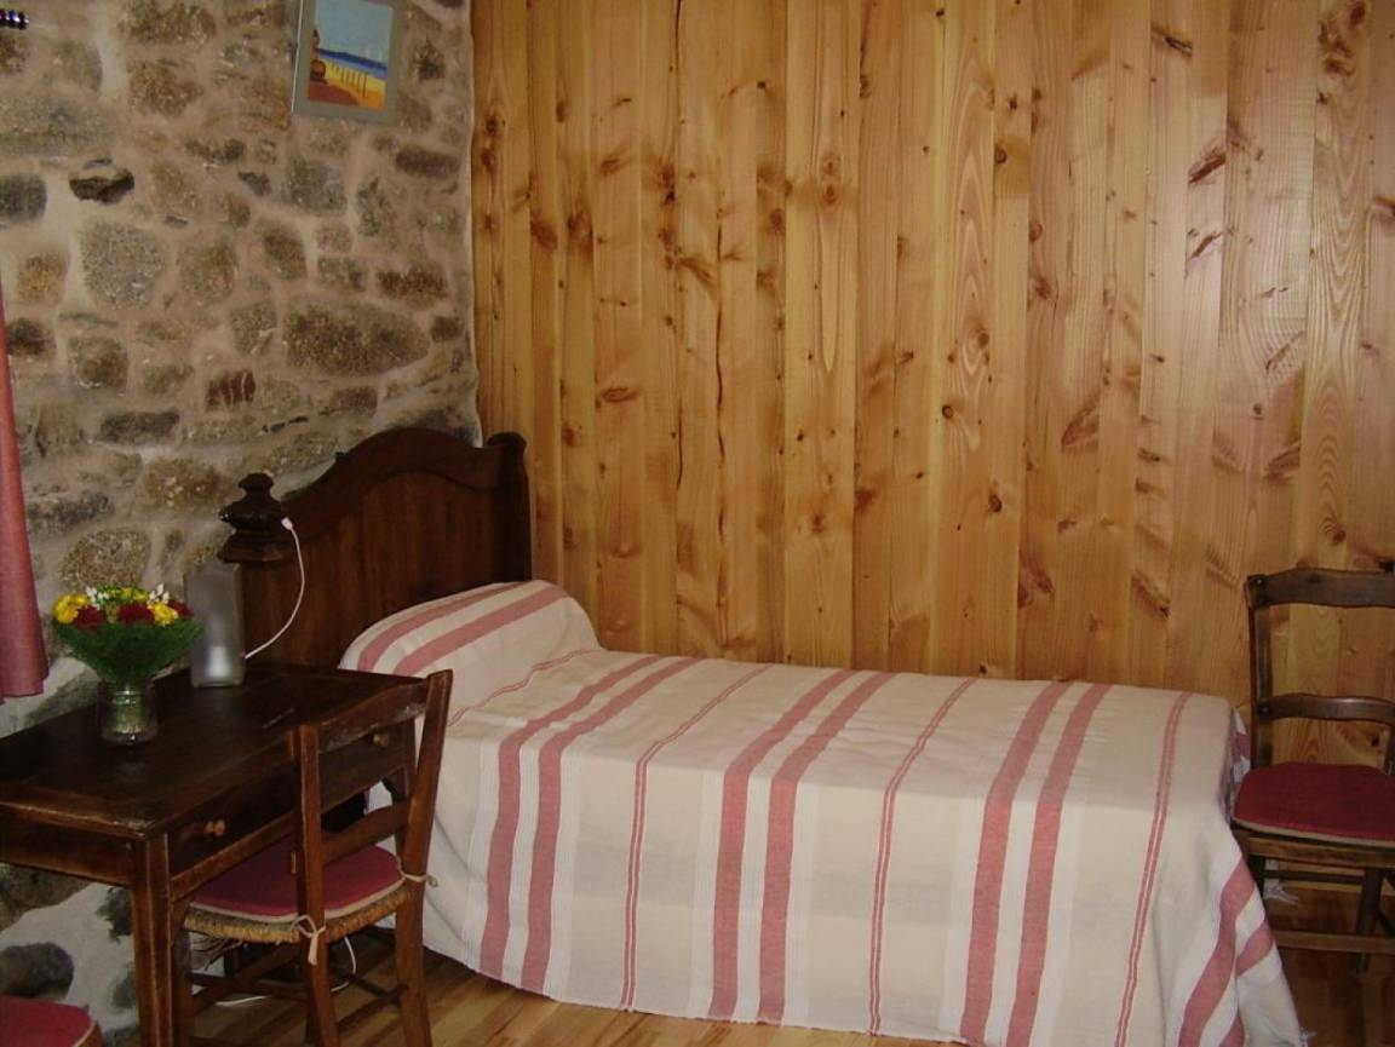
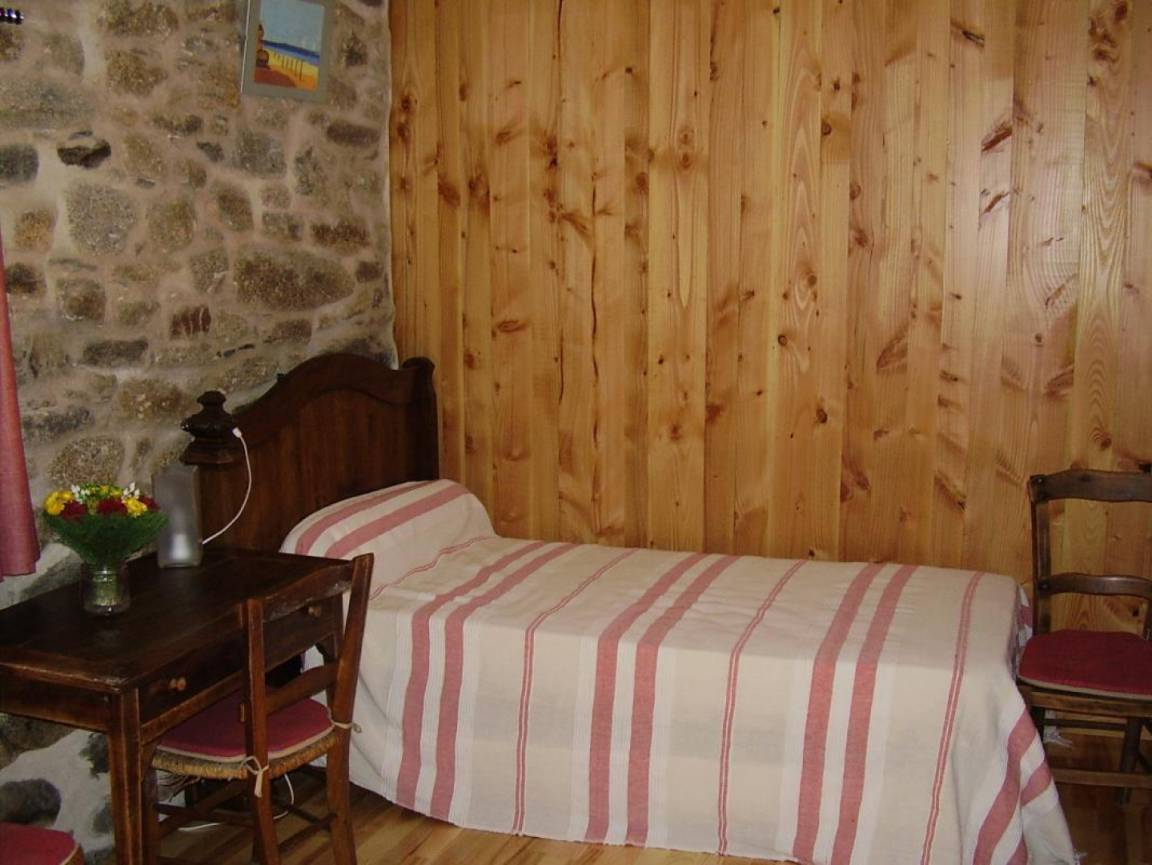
- pen [260,707,297,730]
